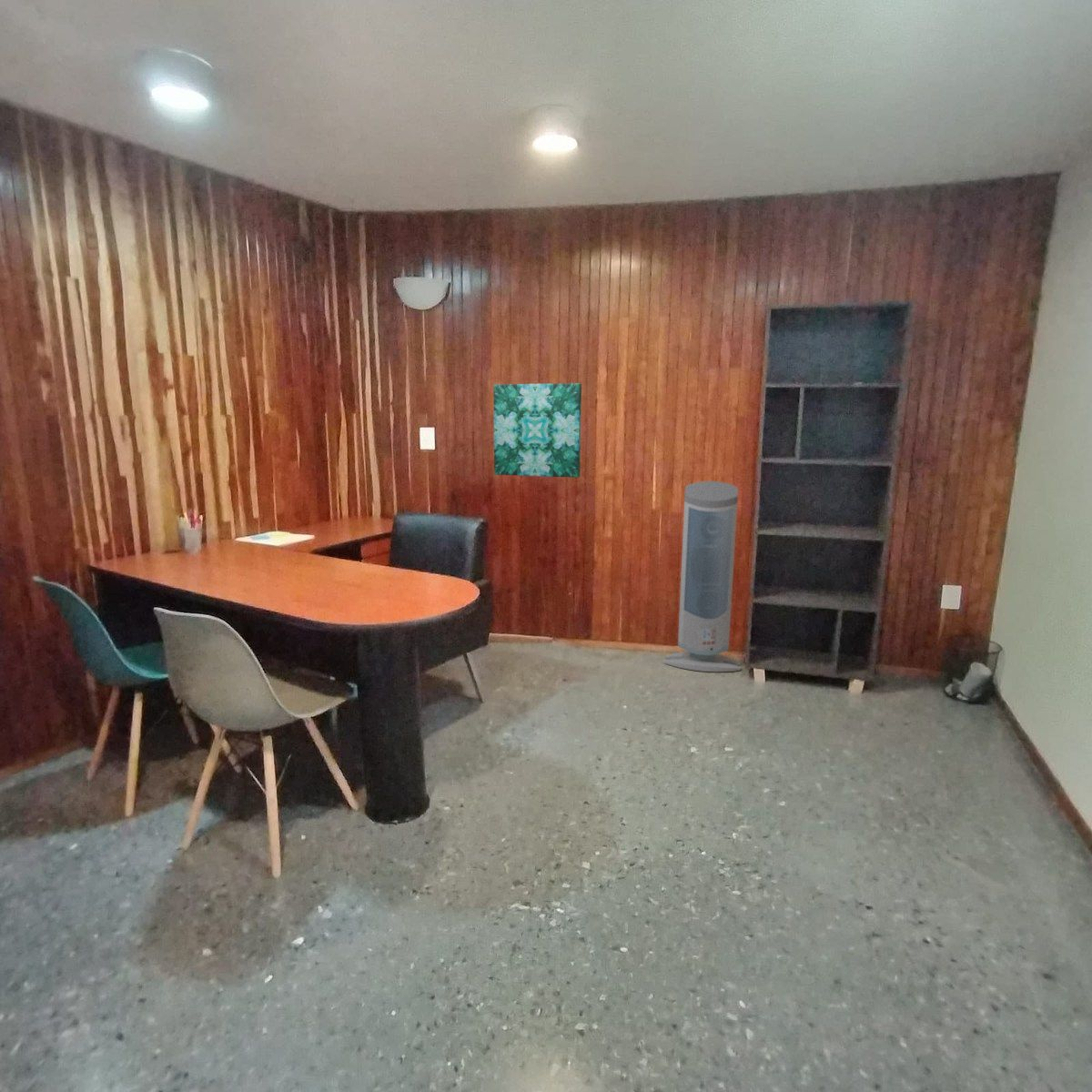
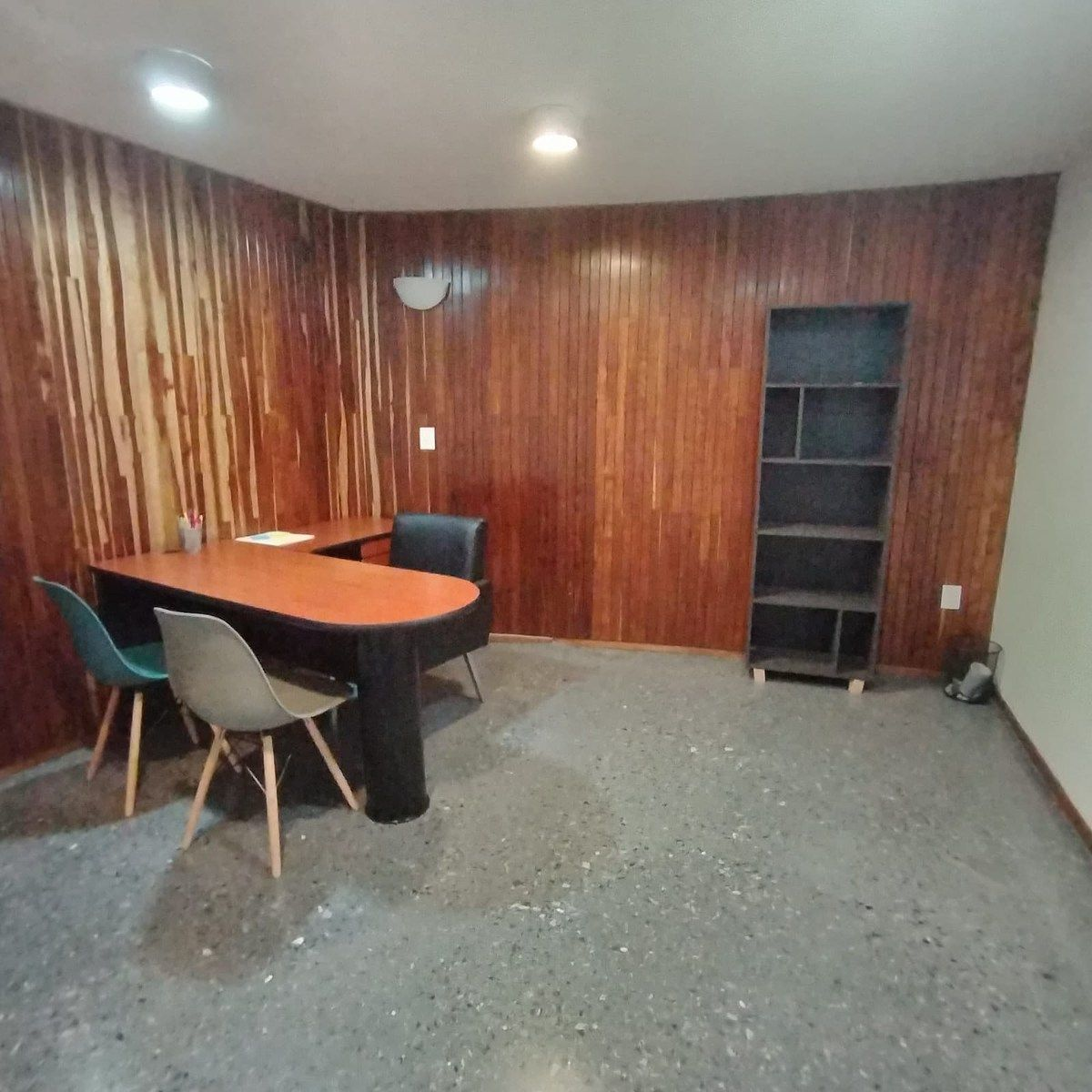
- air purifier [663,480,742,672]
- wall art [493,382,582,479]
